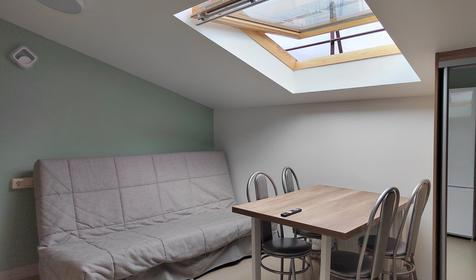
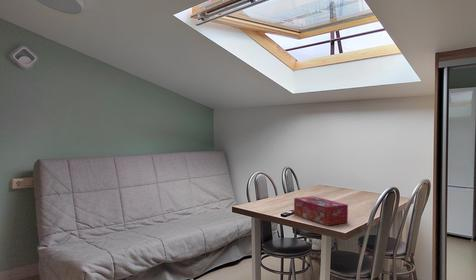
+ tissue box [293,195,349,226]
